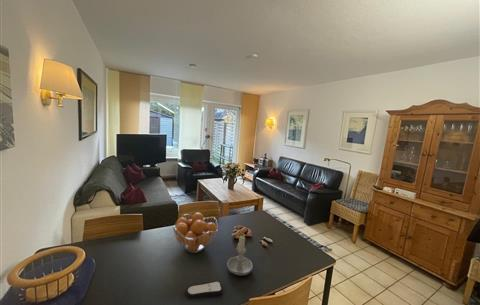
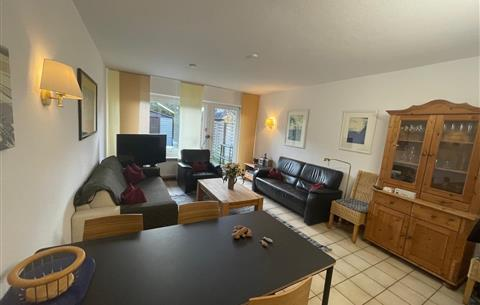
- candle [226,234,254,277]
- fruit basket [172,212,219,254]
- remote control [185,280,224,300]
